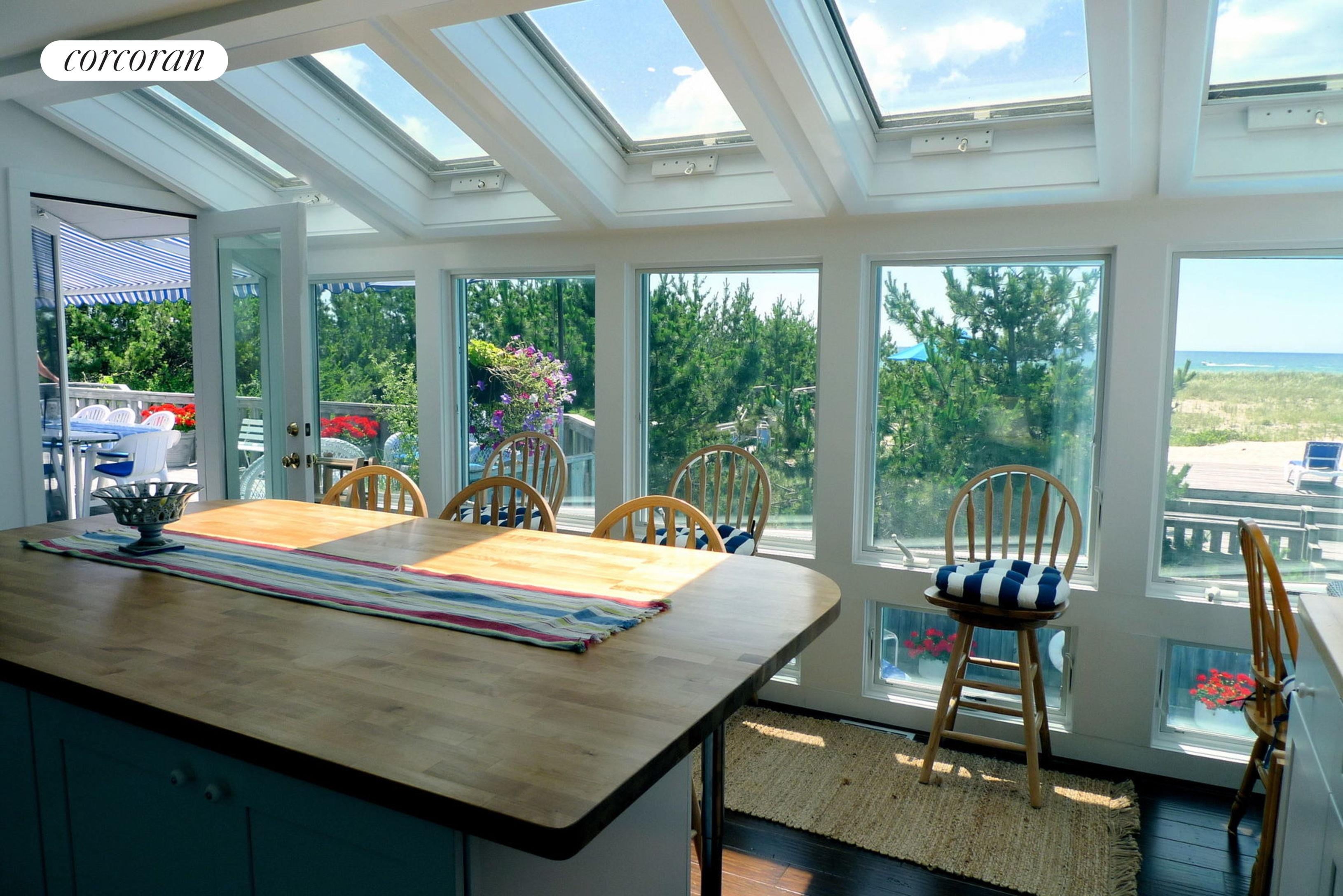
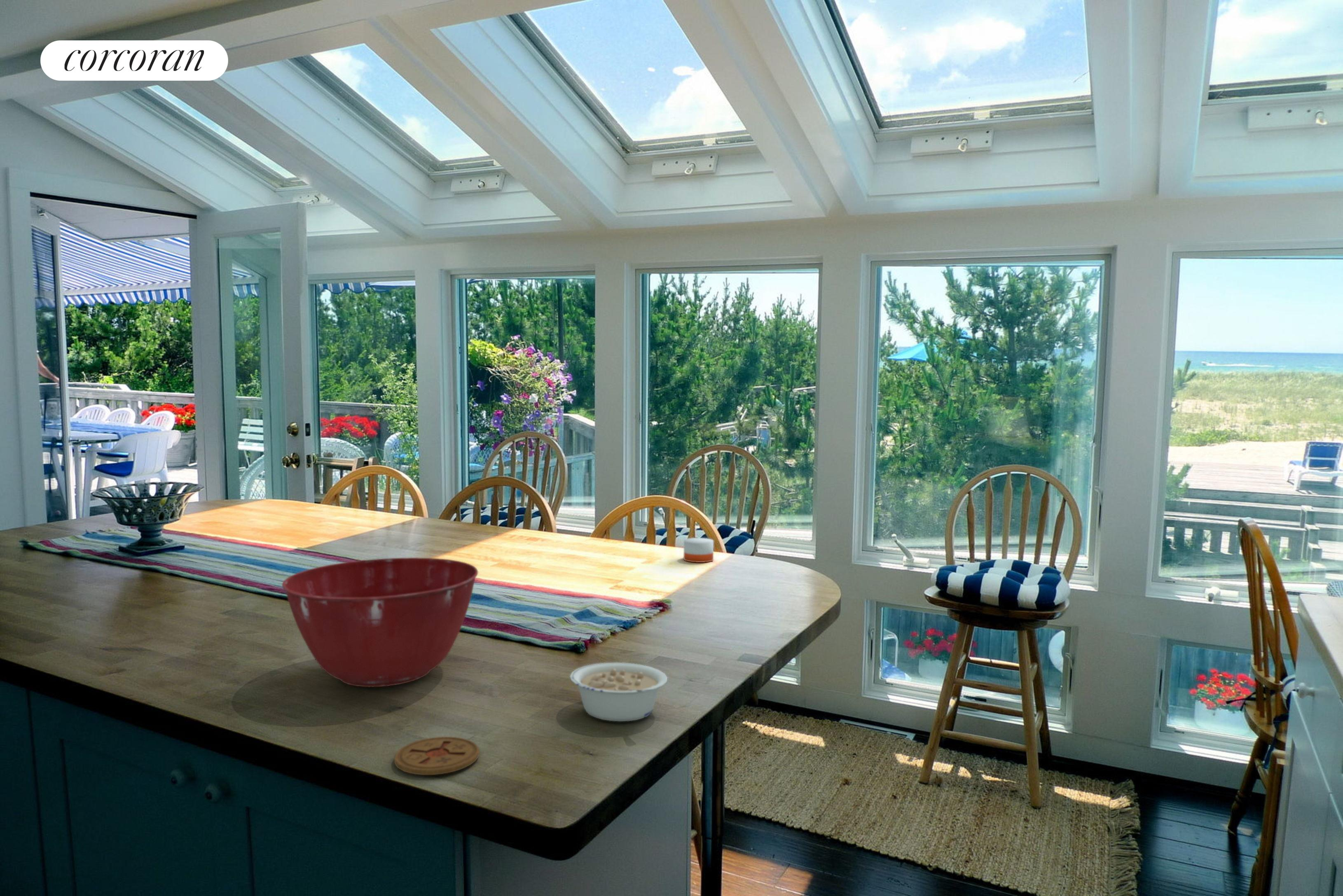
+ mixing bowl [281,557,479,687]
+ coaster [394,736,480,775]
+ legume [569,662,668,722]
+ candle [683,524,714,563]
